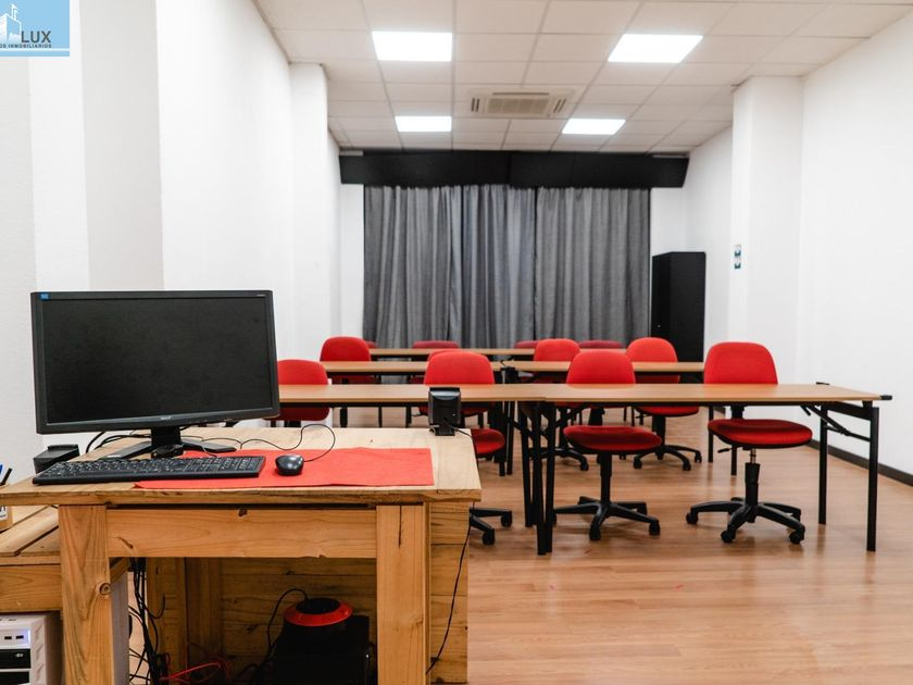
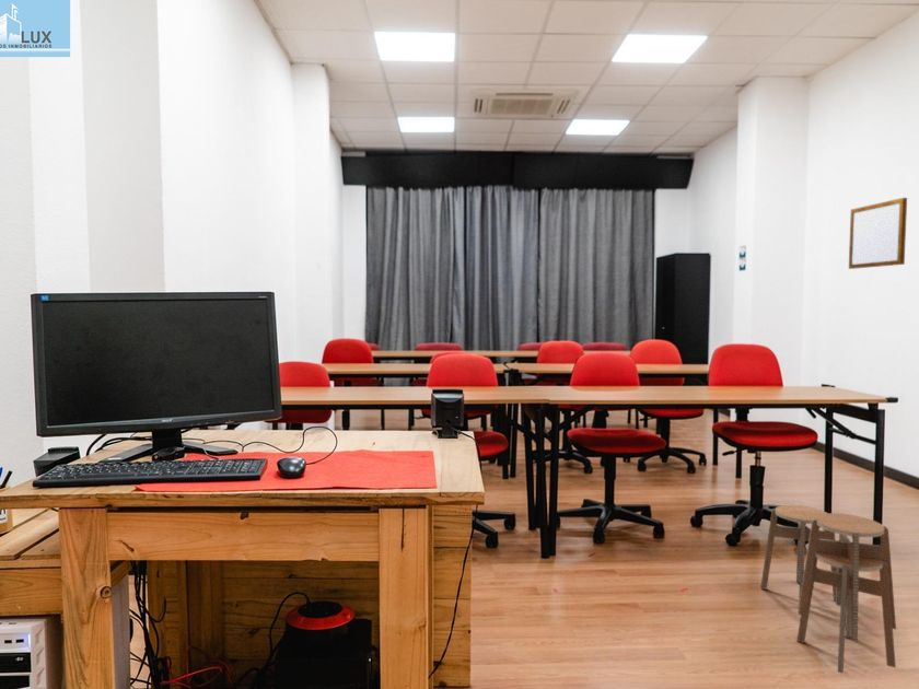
+ stool [759,504,897,674]
+ writing board [848,197,908,270]
